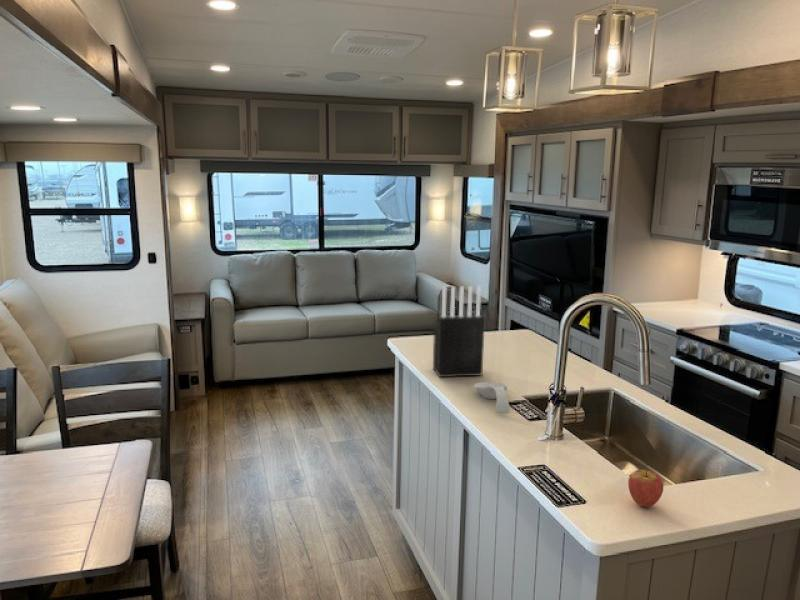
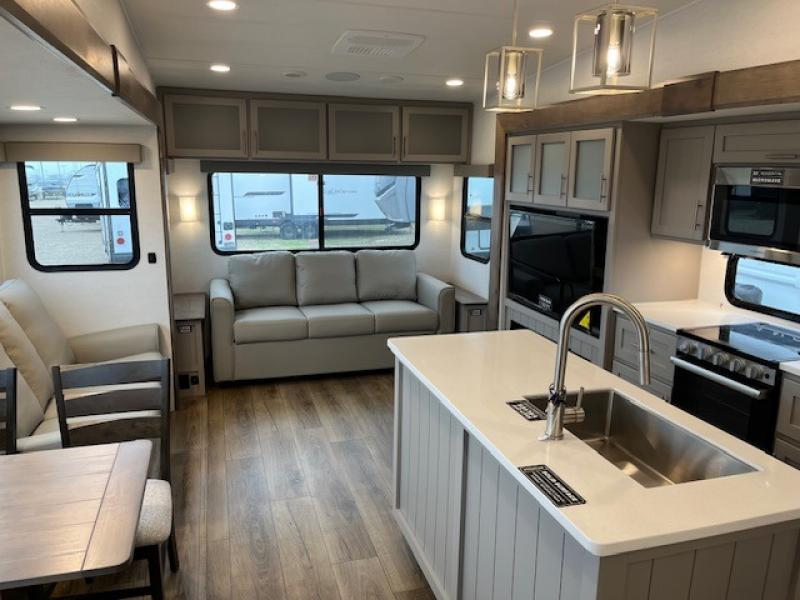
- knife block [432,285,486,378]
- fruit [627,464,664,508]
- spoon rest [473,381,511,414]
